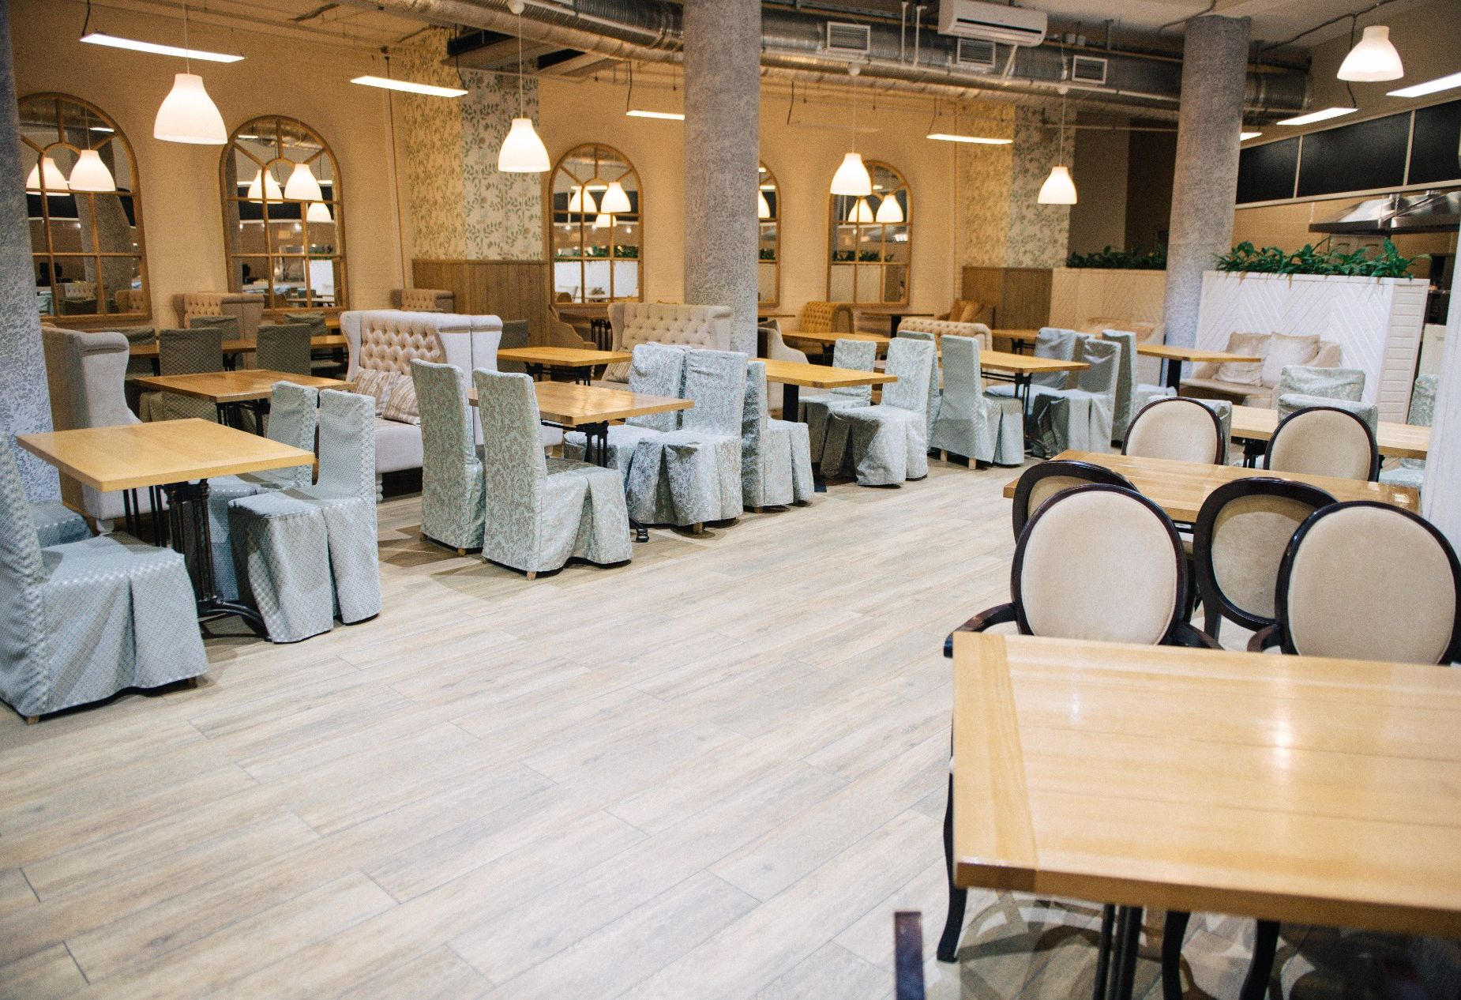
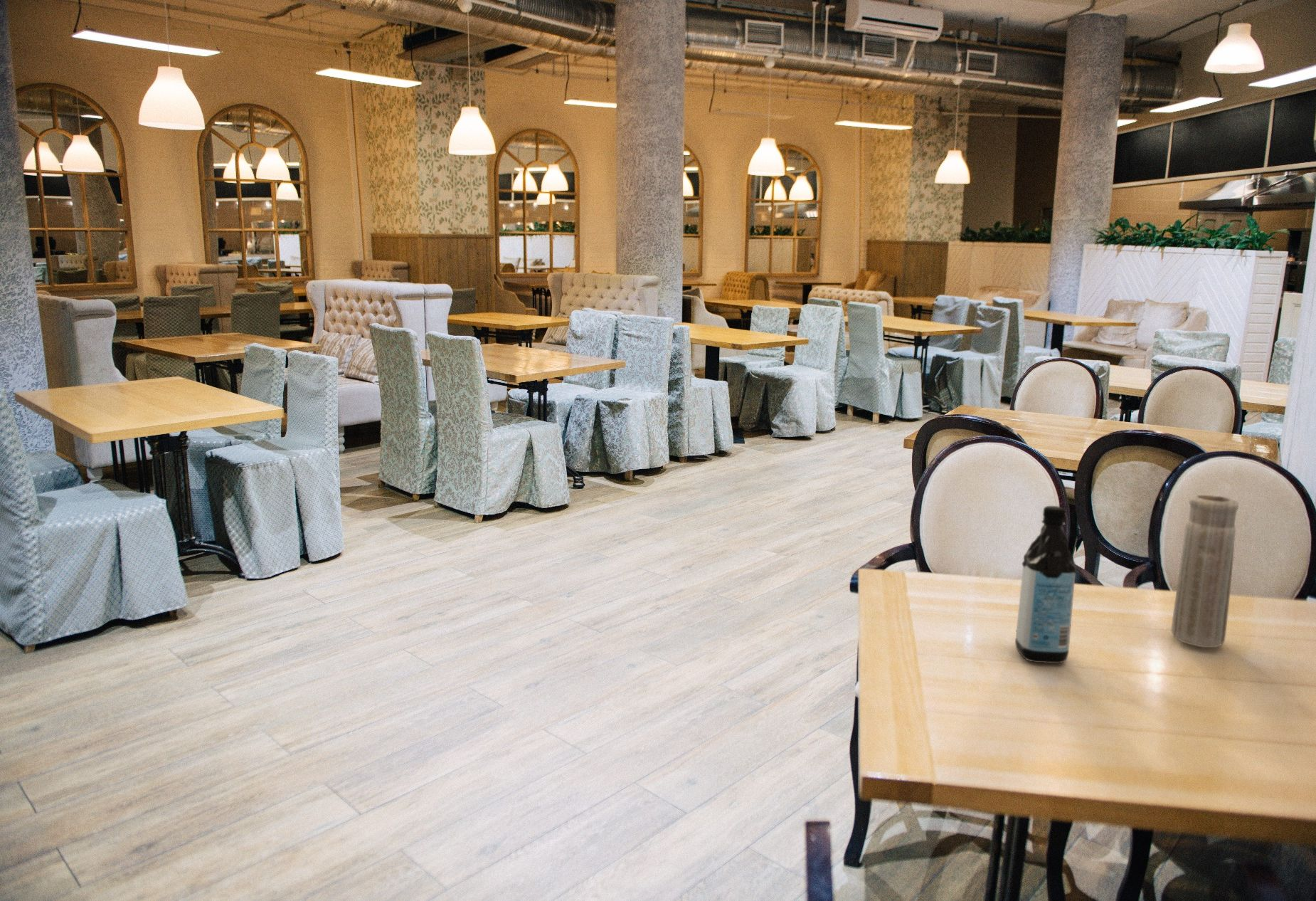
+ vase [1170,495,1239,648]
+ water bottle [1014,505,1077,664]
